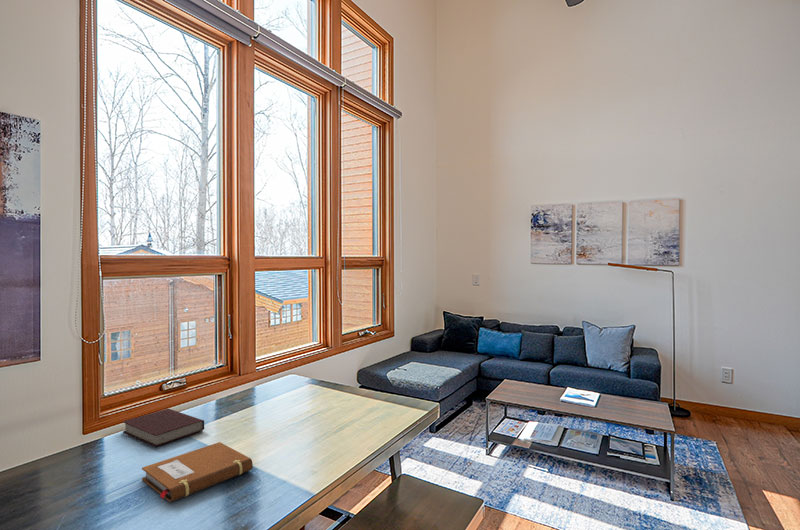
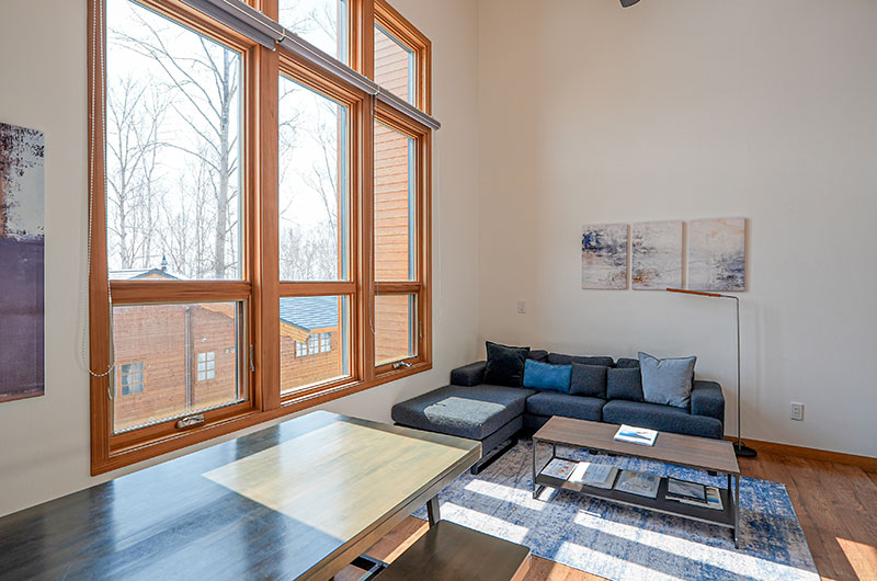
- book [122,408,205,447]
- notebook [141,441,254,503]
